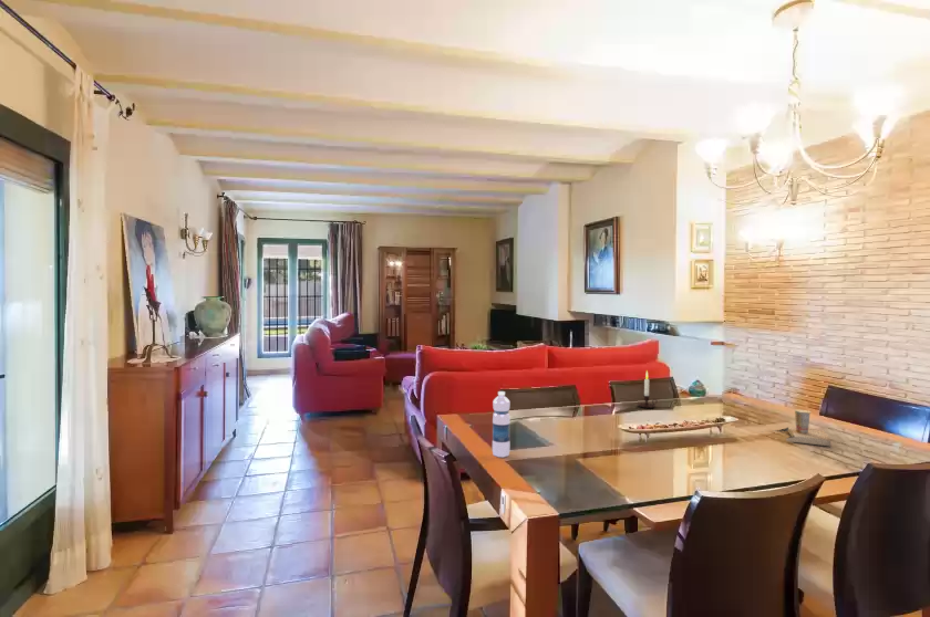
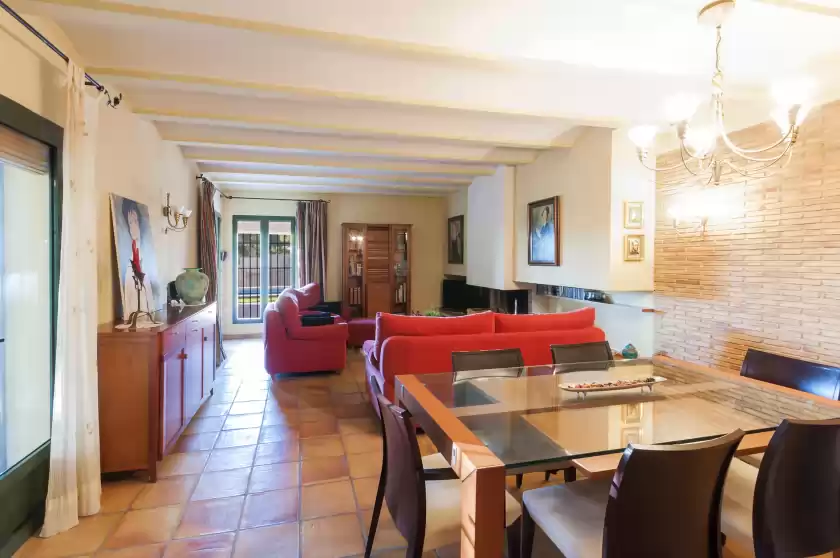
- candle [637,369,658,409]
- water bottle [492,390,512,458]
- cup [777,408,831,447]
